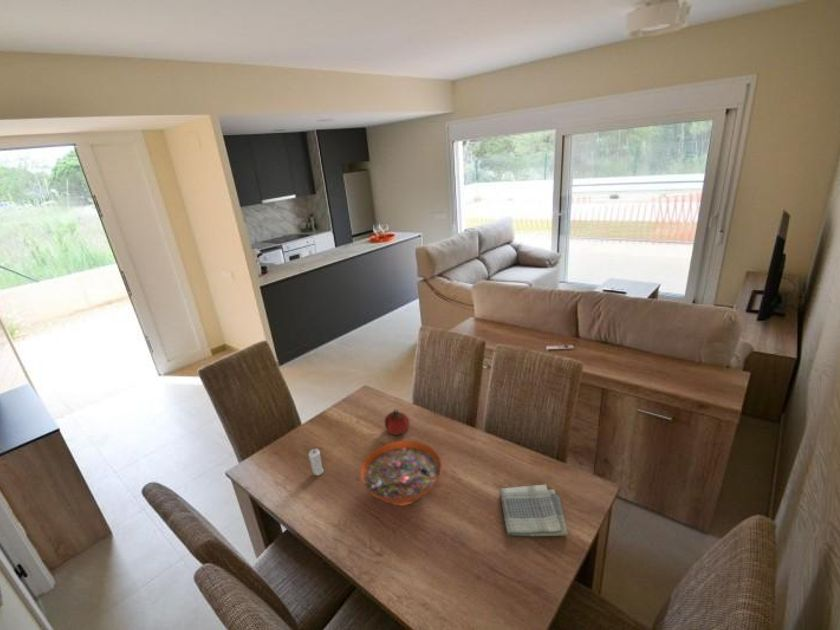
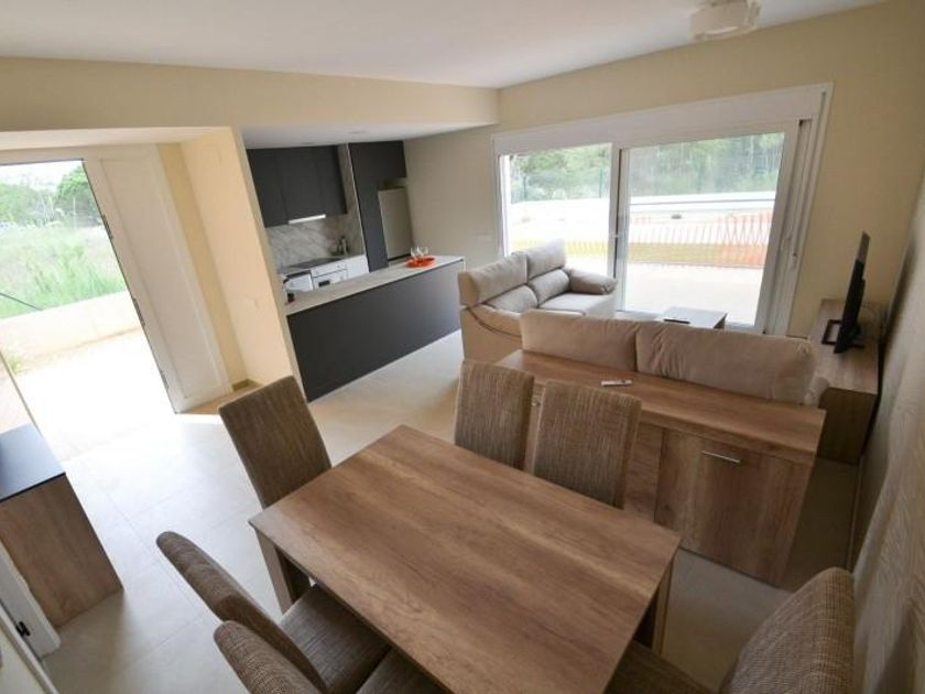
- decorative bowl [360,440,442,506]
- dish towel [499,484,569,537]
- candle [307,447,325,477]
- fruit [384,408,410,436]
